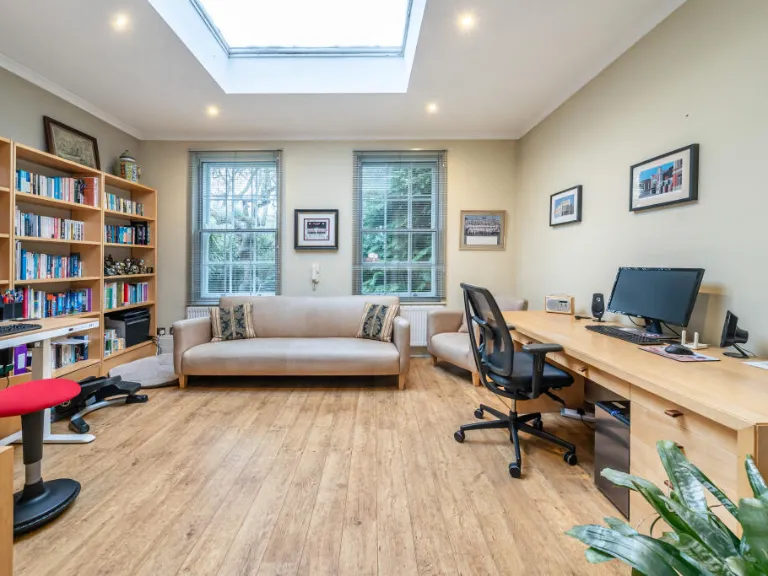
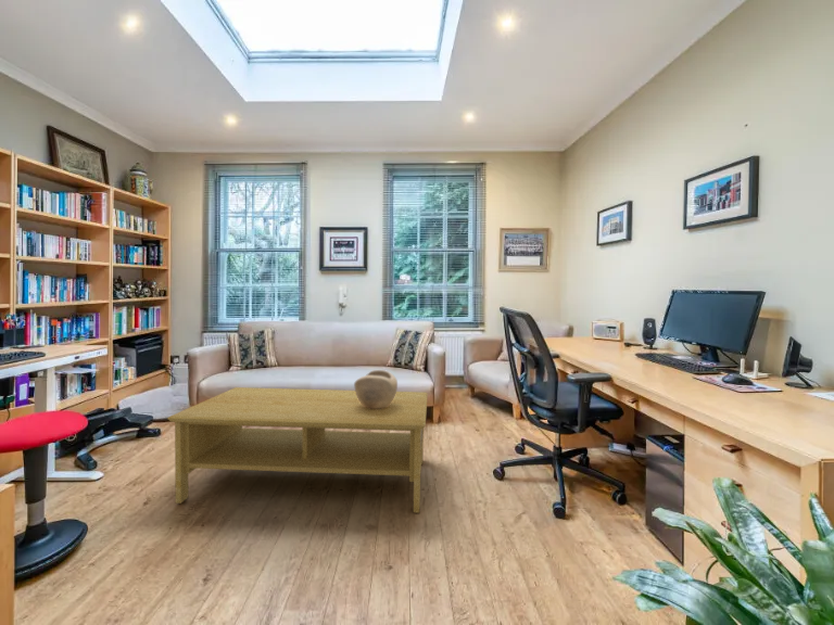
+ decorative bowl [353,369,399,409]
+ coffee table [166,386,429,514]
